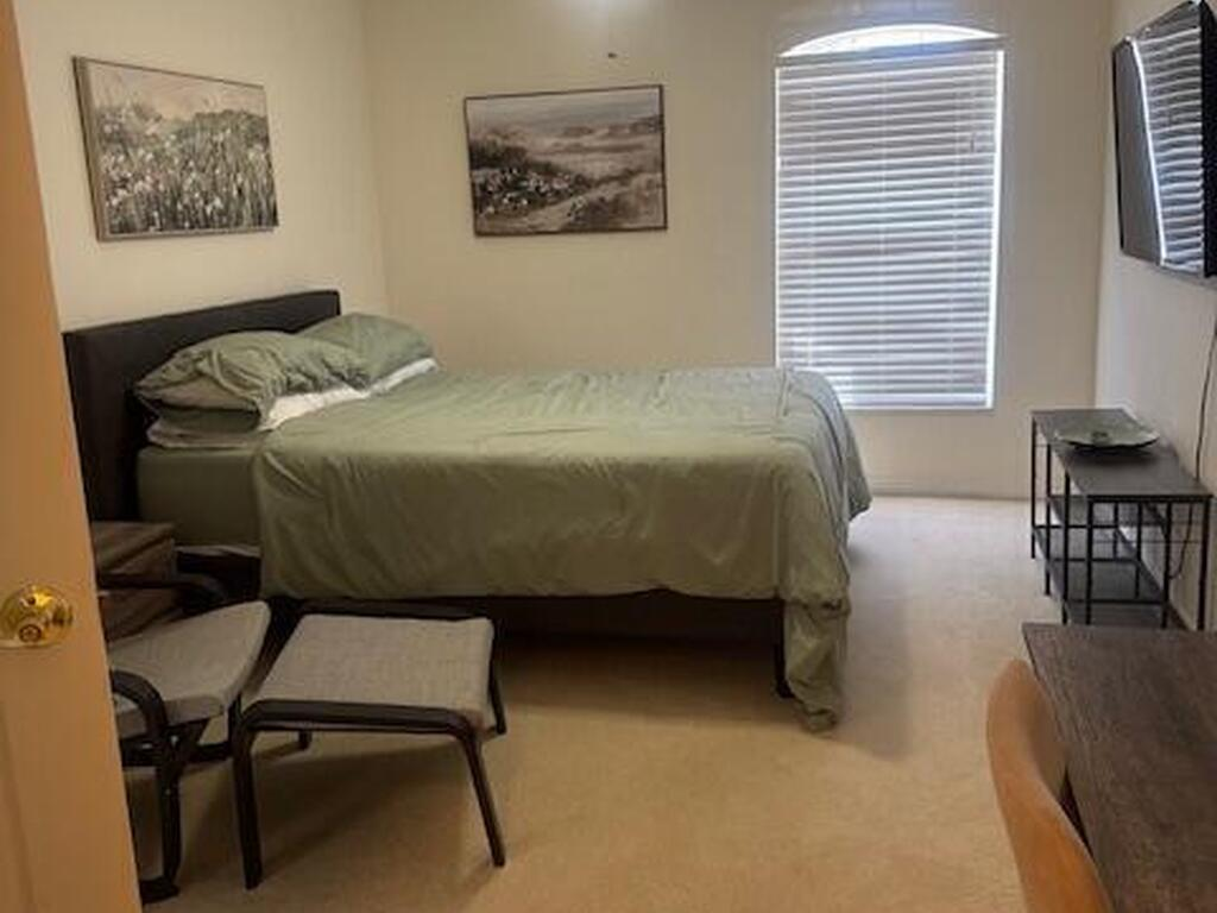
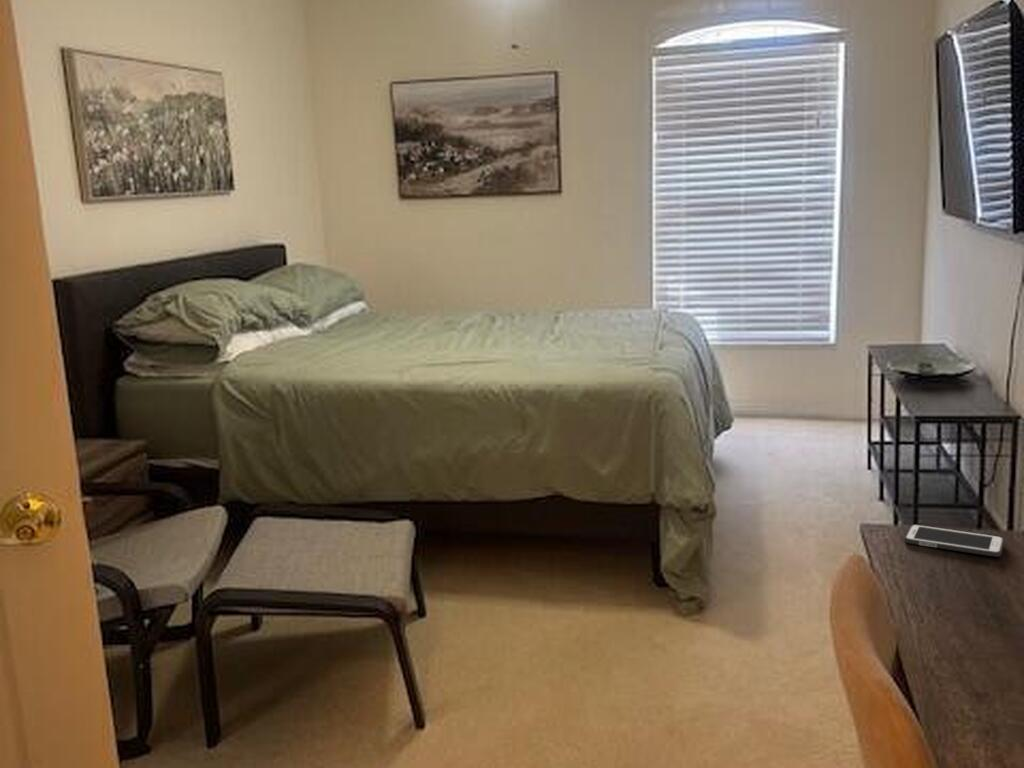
+ cell phone [903,523,1005,558]
